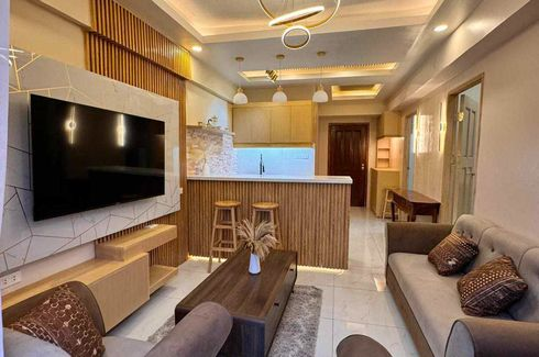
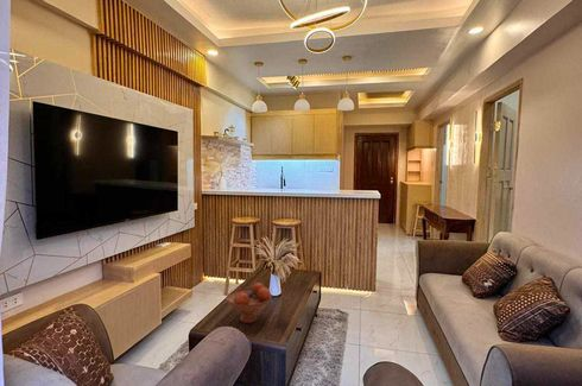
+ fruit bowl [224,281,273,324]
